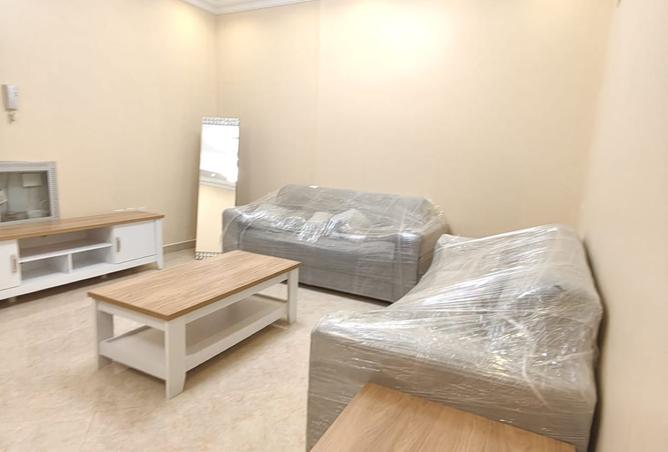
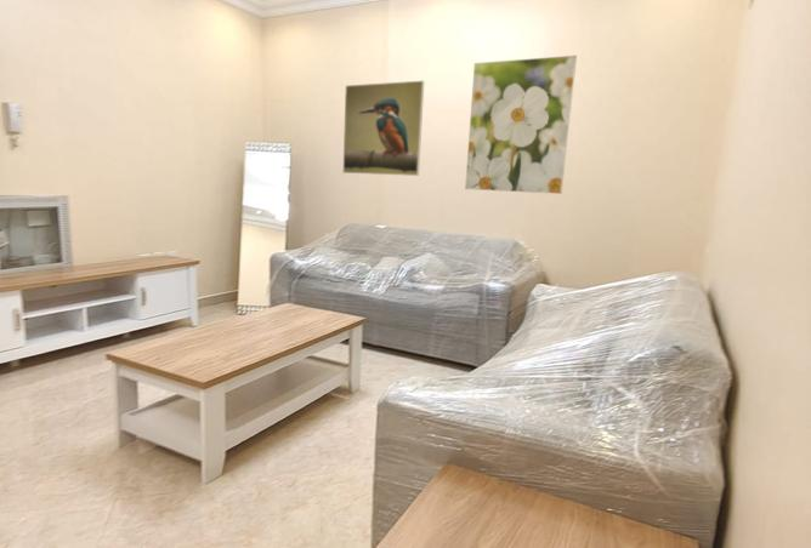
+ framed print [464,55,578,195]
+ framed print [341,80,425,177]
